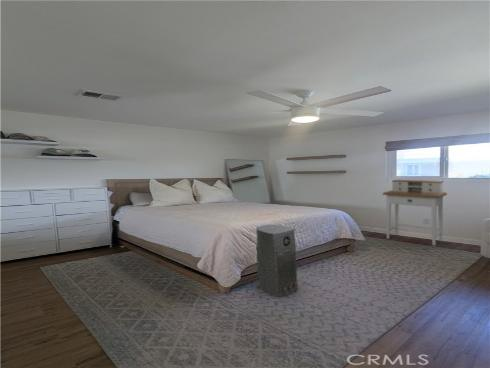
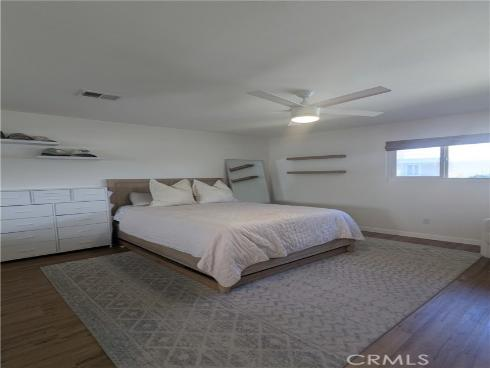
- desk [382,179,448,247]
- air purifier [255,224,299,298]
